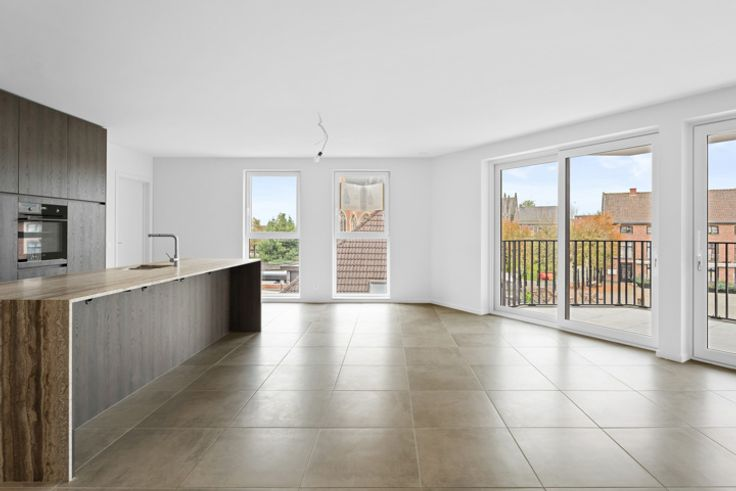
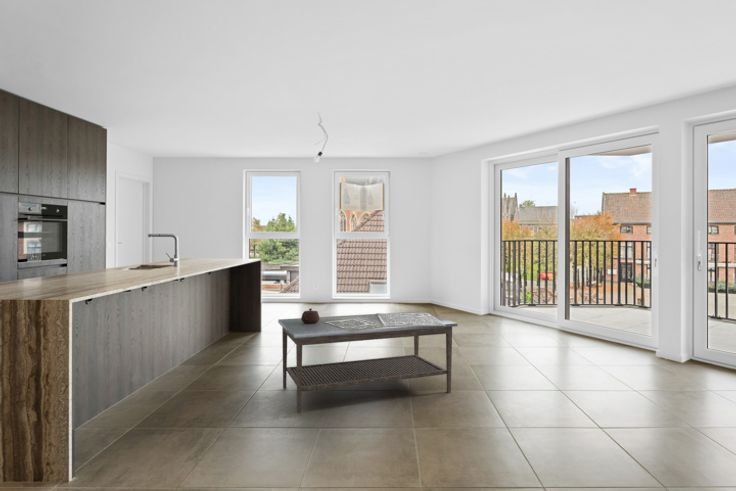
+ coffee table [277,307,458,415]
